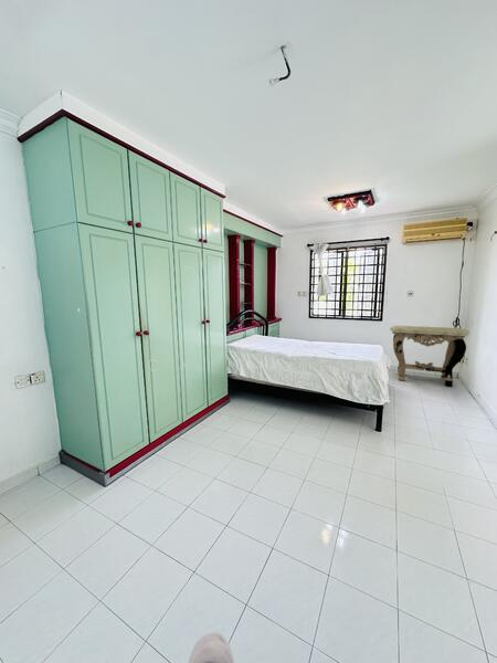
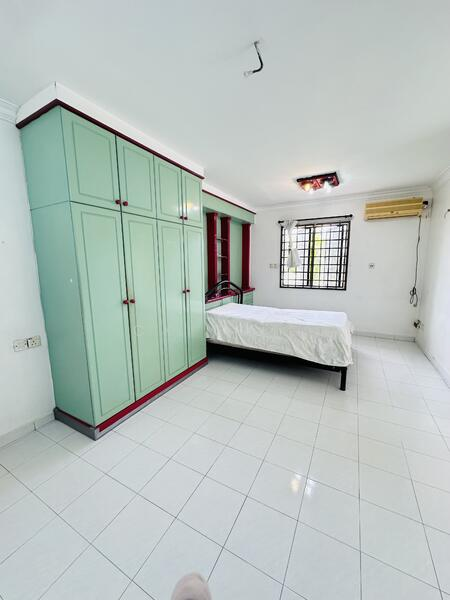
- console table [389,325,470,388]
